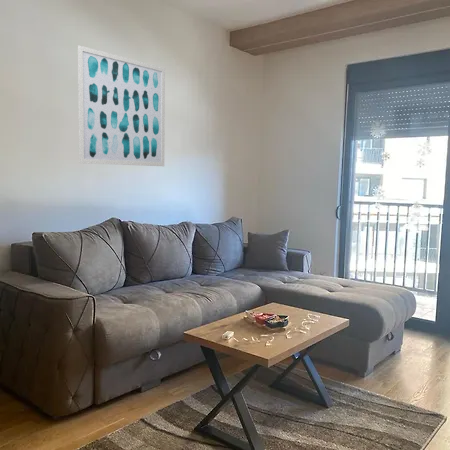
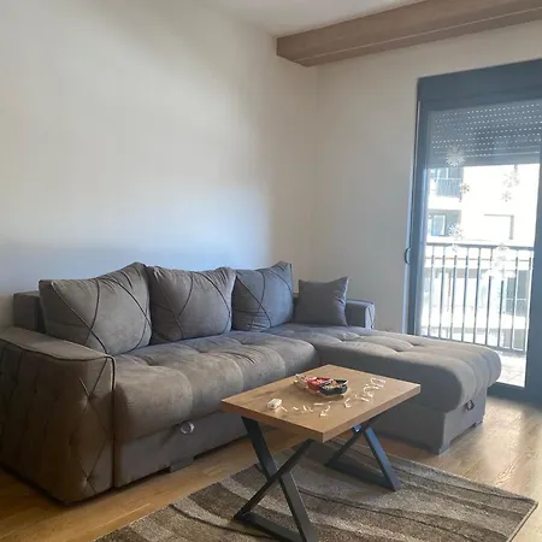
- wall art [77,44,166,167]
